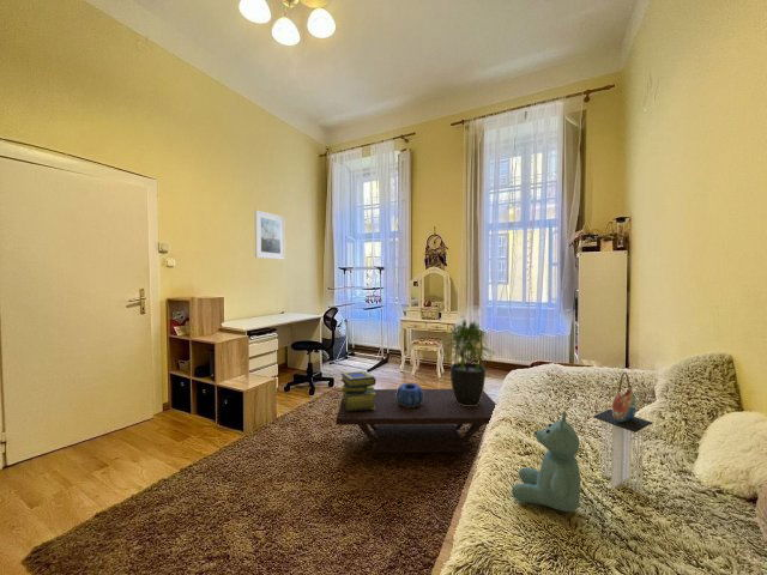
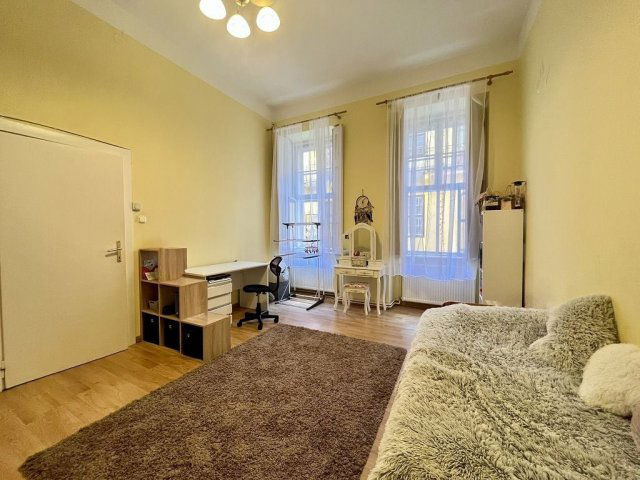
- coffee table [334,388,497,454]
- potted plant [440,319,494,406]
- stack of books [339,370,378,411]
- tote bag [592,371,653,495]
- decorative bowl [395,382,424,407]
- stuffed bear [511,410,581,514]
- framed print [254,208,286,261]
